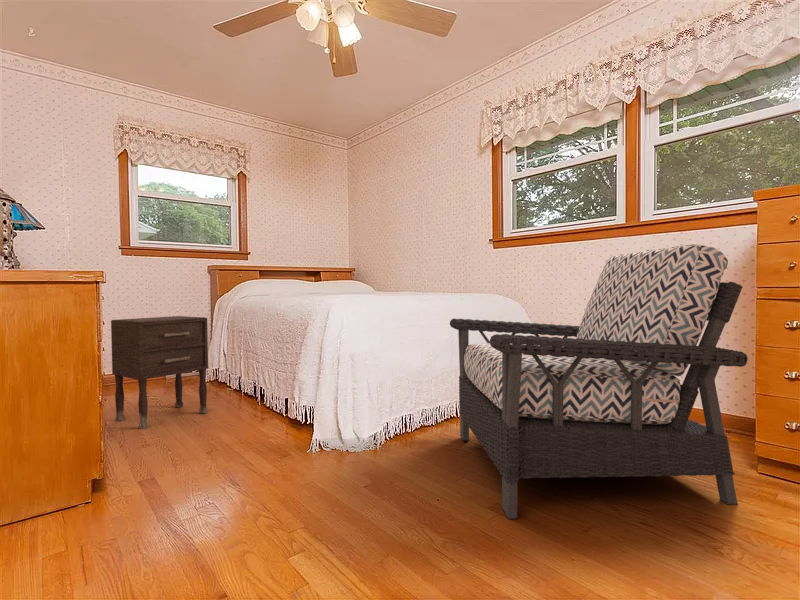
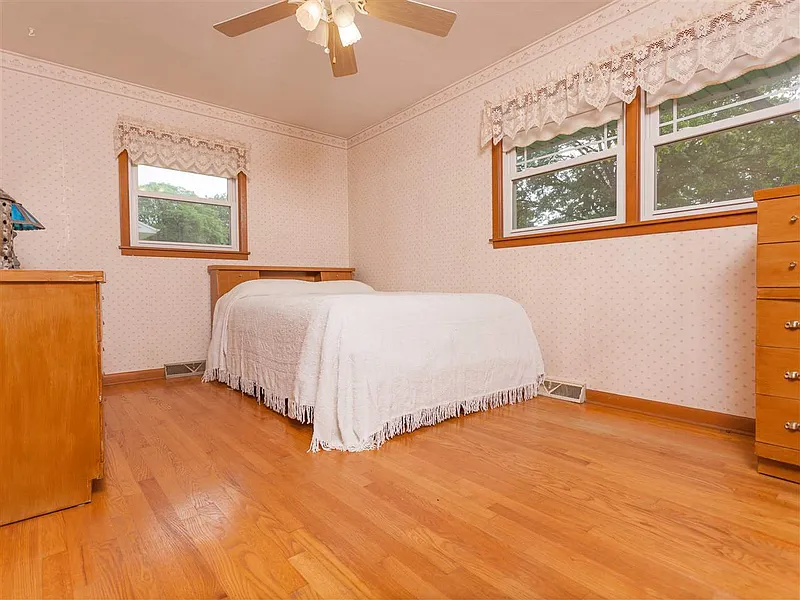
- armchair [449,243,749,521]
- nightstand [110,315,209,430]
